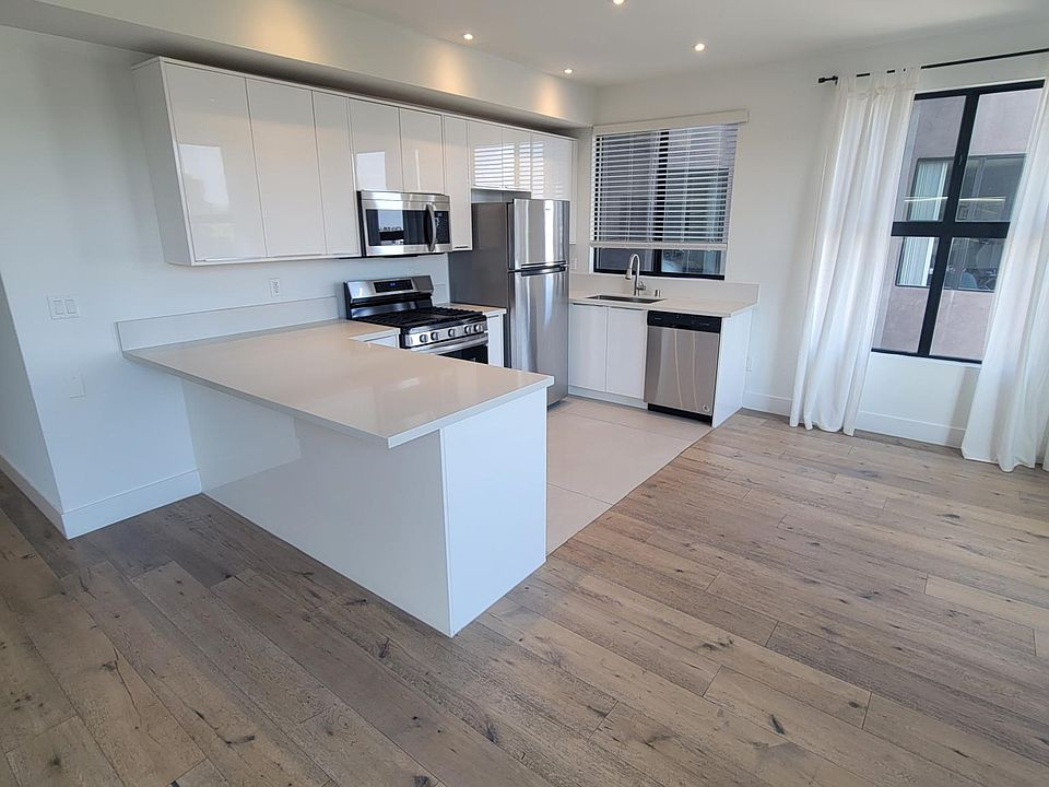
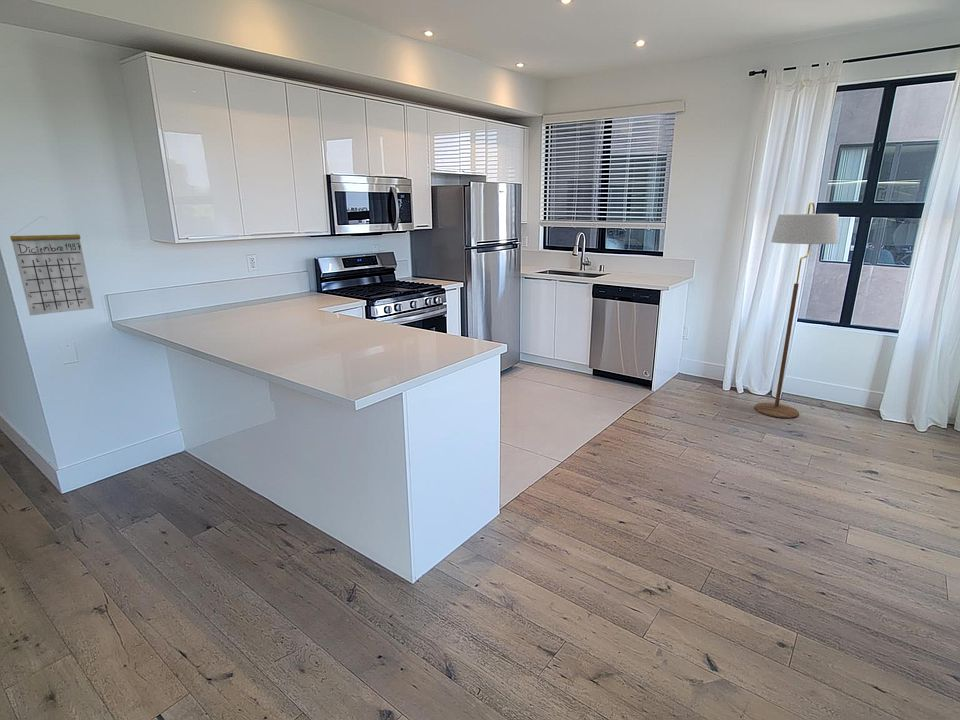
+ floor lamp [753,201,840,419]
+ calendar [9,215,95,316]
